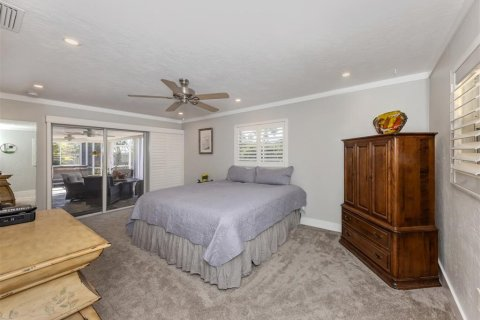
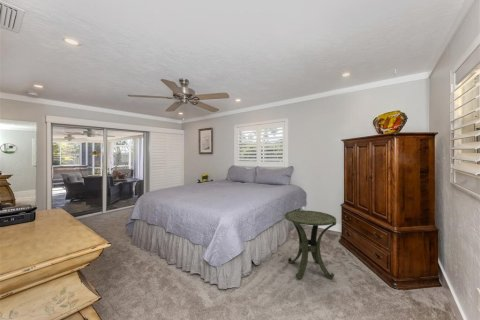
+ side table [283,209,337,280]
